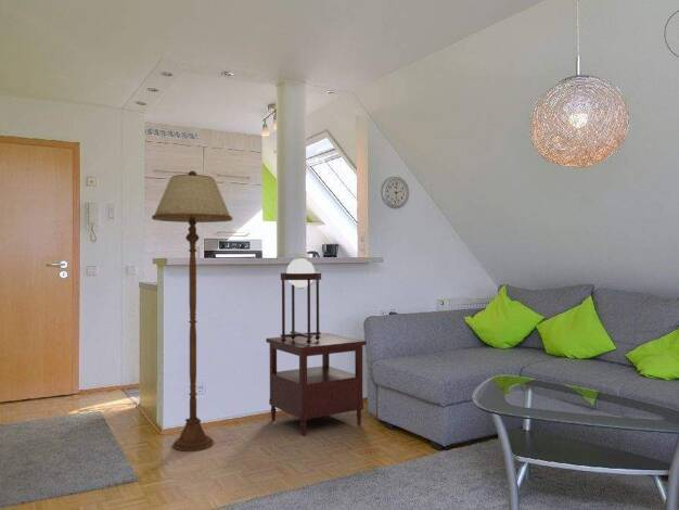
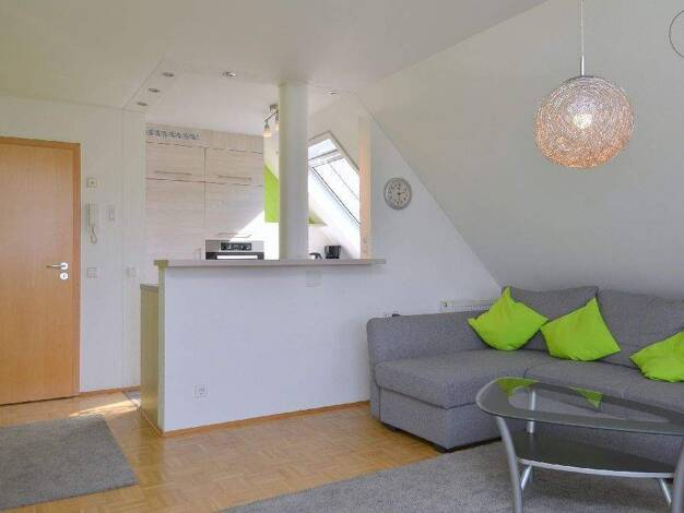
- table lamp [280,256,322,344]
- side table [265,332,368,437]
- floor lamp [151,170,233,452]
